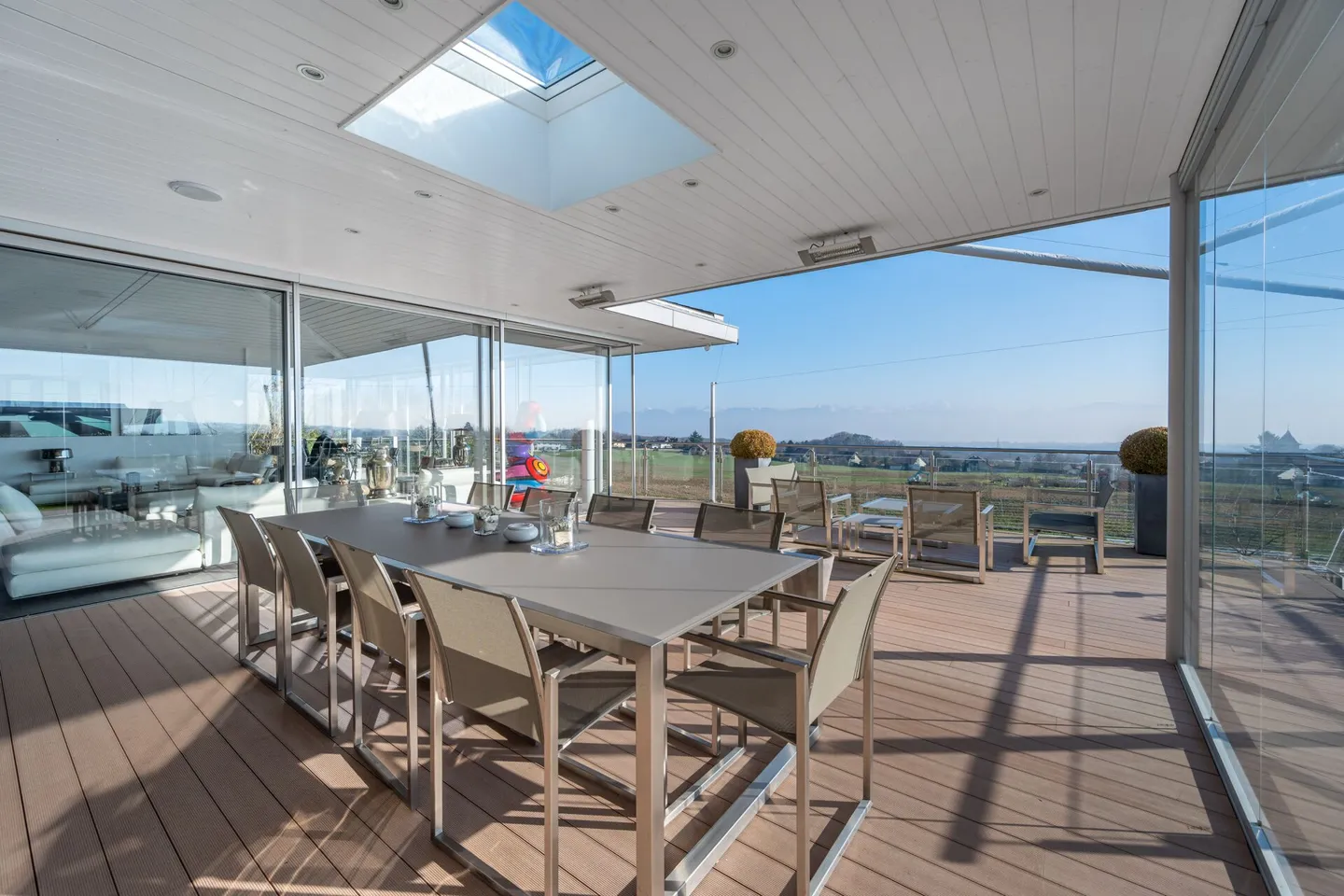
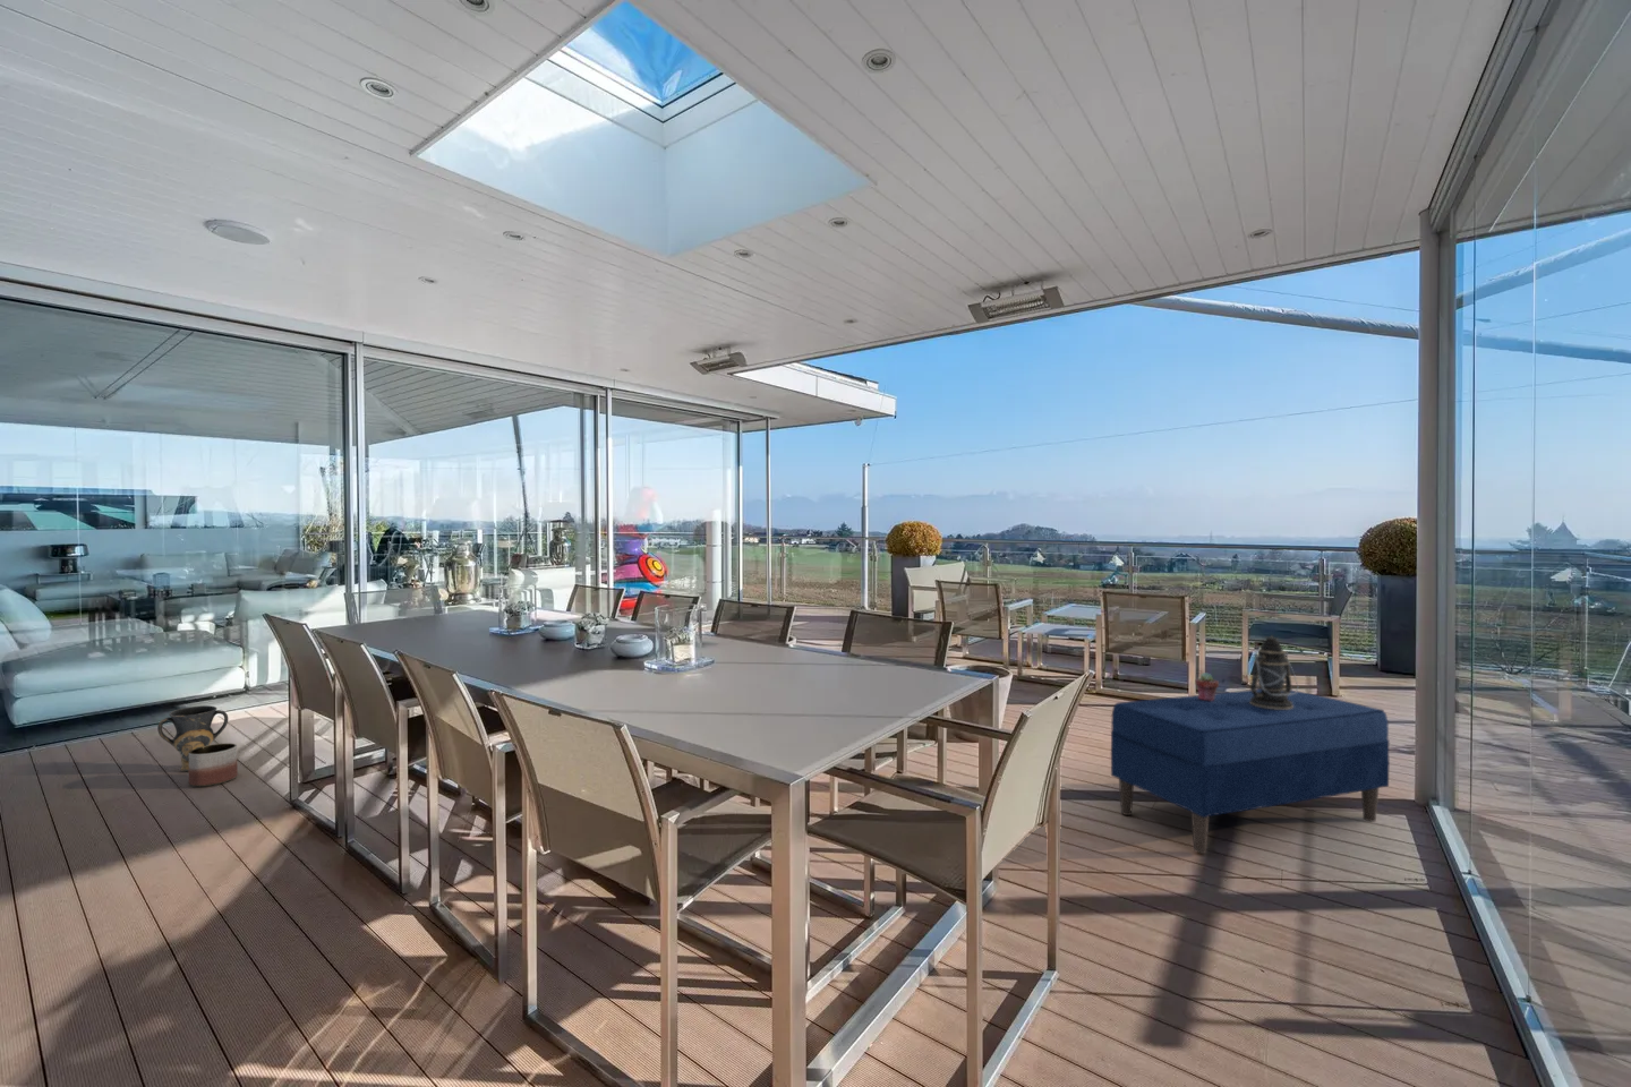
+ vase [157,705,229,773]
+ lantern [1249,634,1300,710]
+ bench [1110,688,1391,855]
+ planter [188,742,239,787]
+ potted succulent [1195,671,1220,702]
